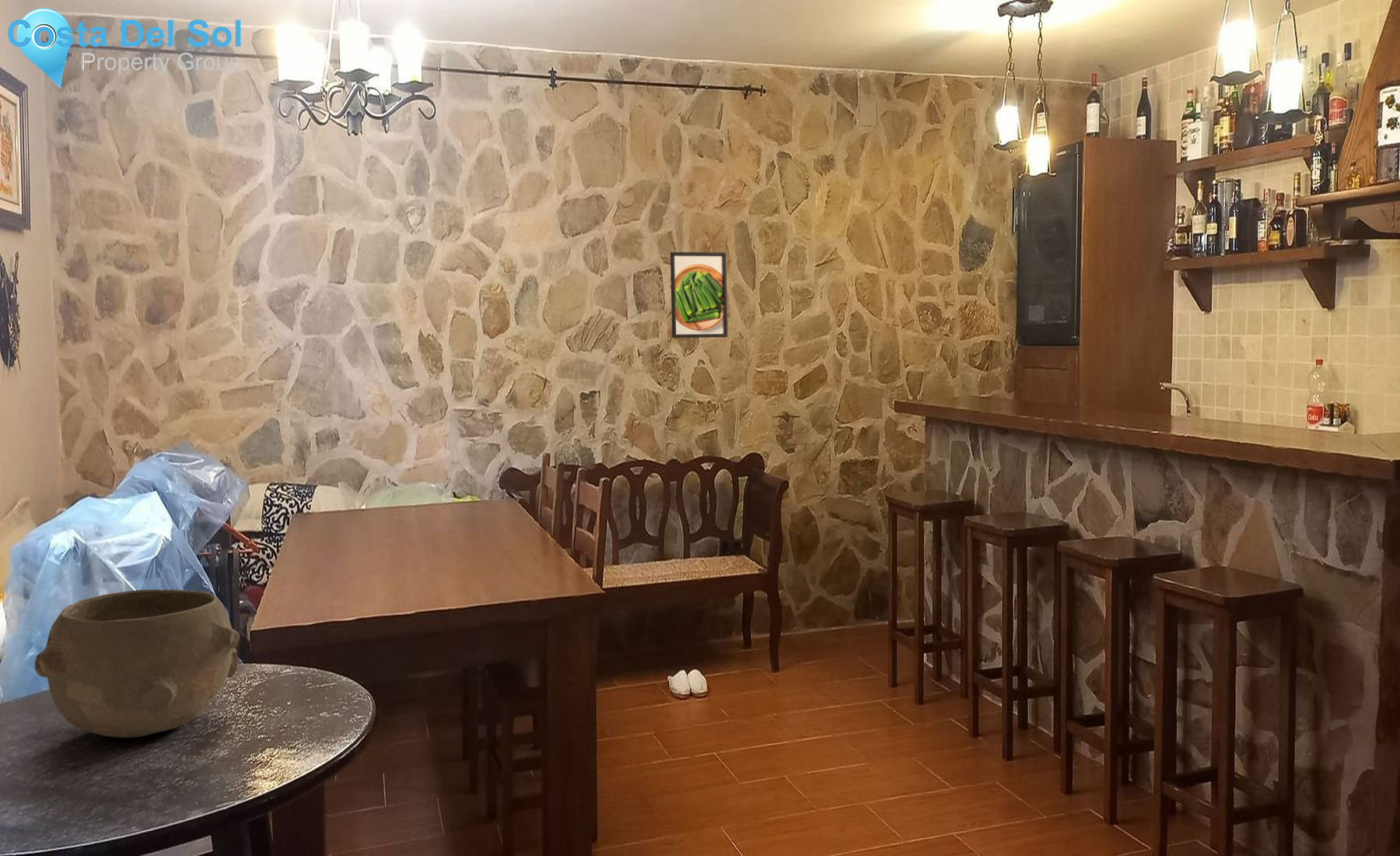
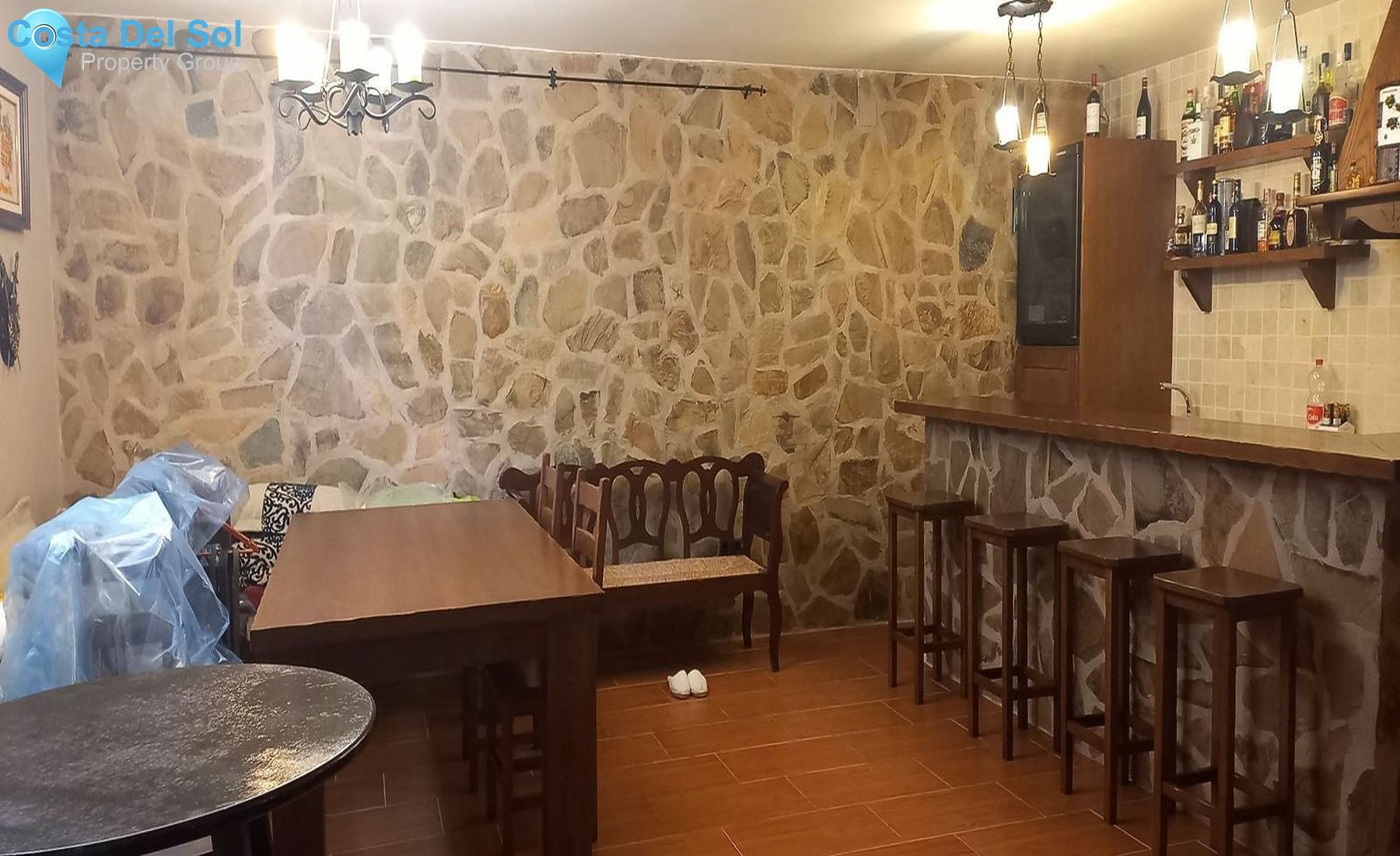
- bowl [34,588,240,738]
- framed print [670,251,728,339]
